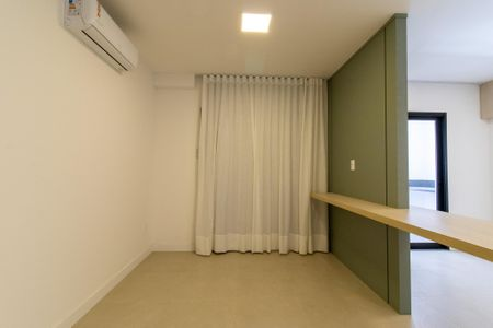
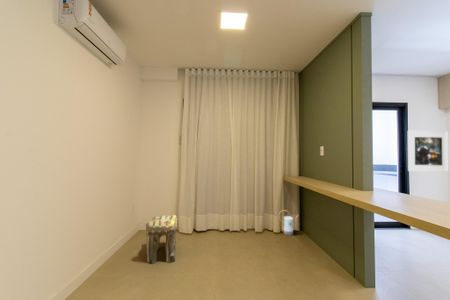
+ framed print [407,130,450,173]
+ watering can [277,209,300,236]
+ stool [145,214,179,265]
